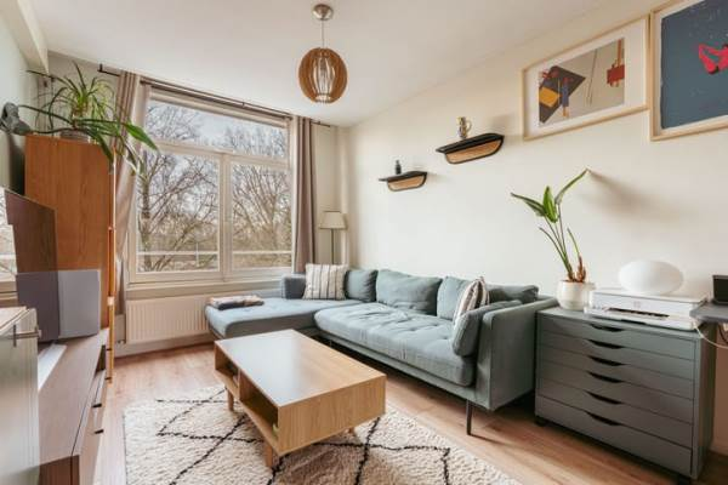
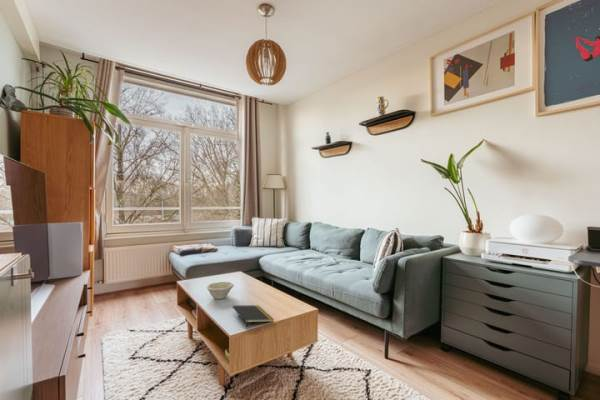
+ notepad [232,304,274,330]
+ bowl [206,281,235,300]
